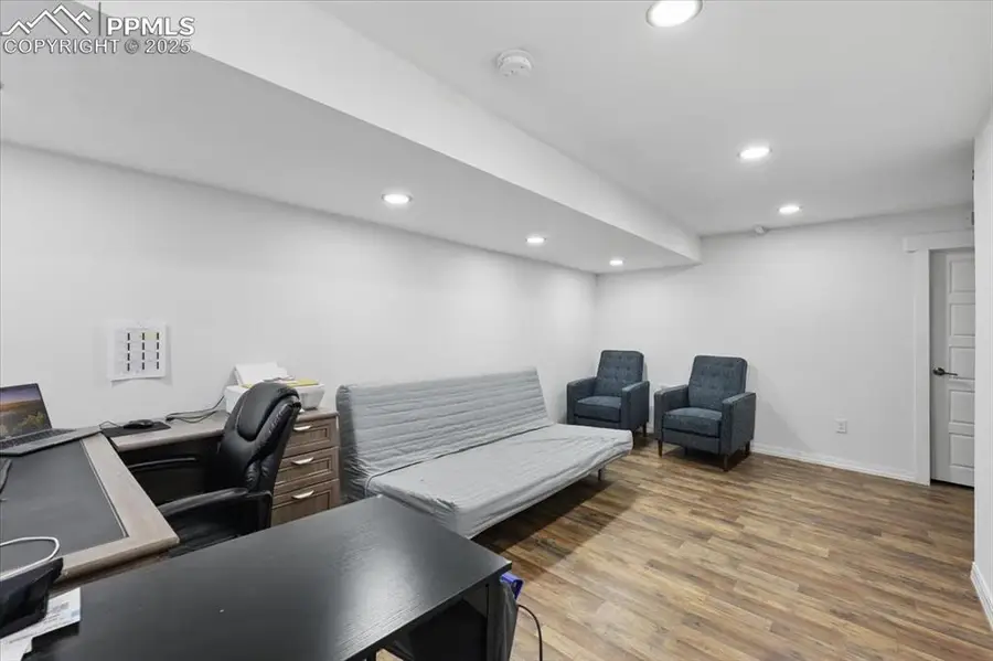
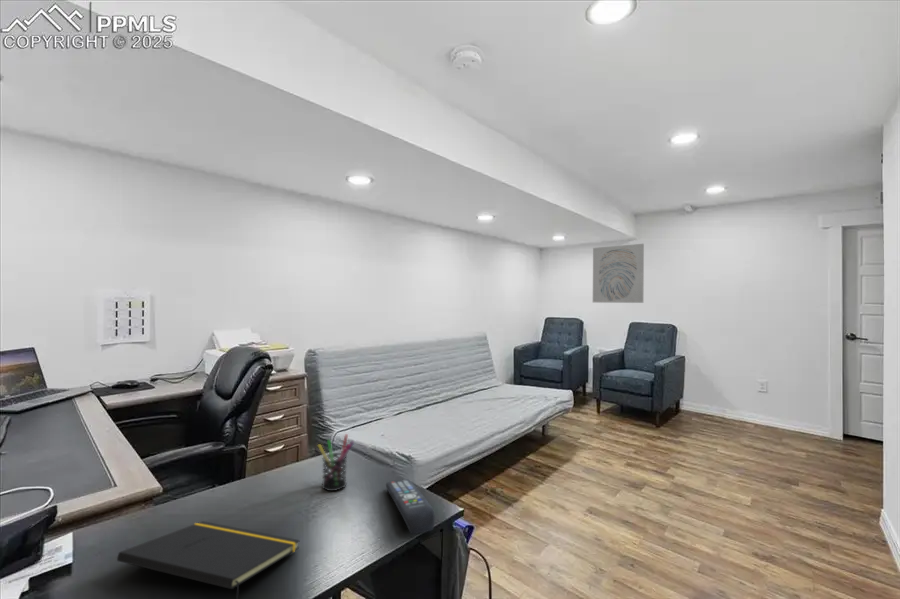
+ wall art [592,243,645,304]
+ notepad [116,520,301,599]
+ remote control [385,478,435,535]
+ pen holder [317,433,355,492]
